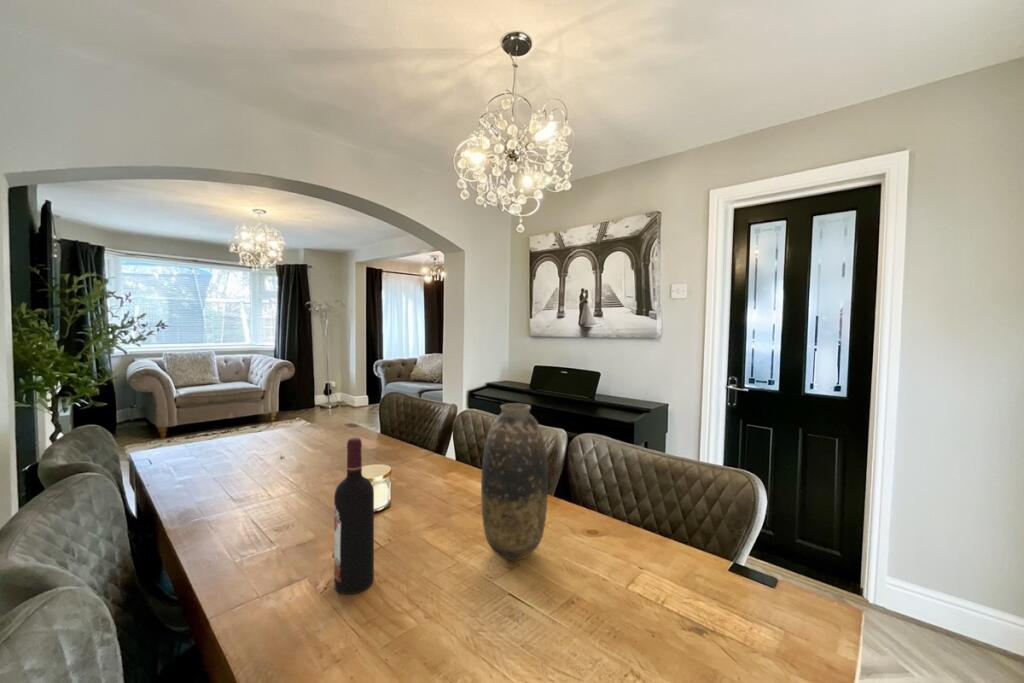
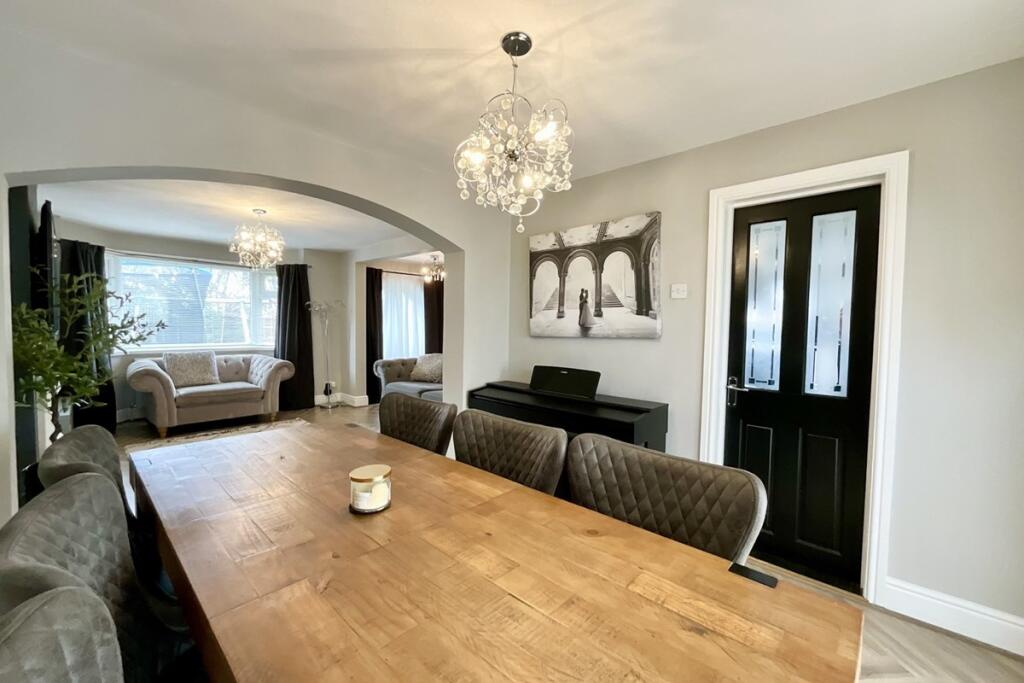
- vase [480,402,549,561]
- wine bottle [333,437,375,595]
